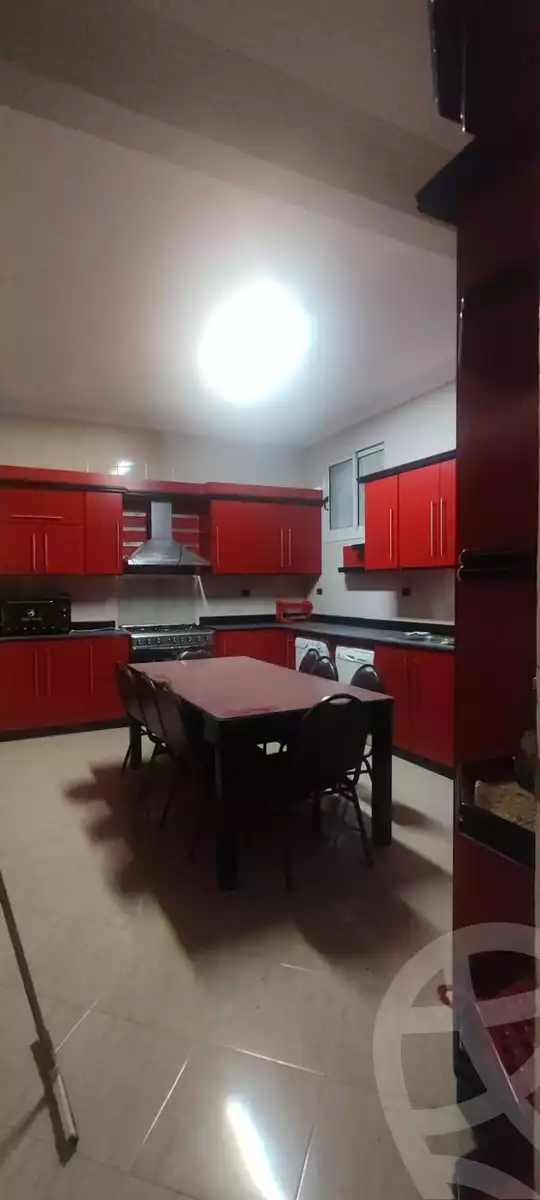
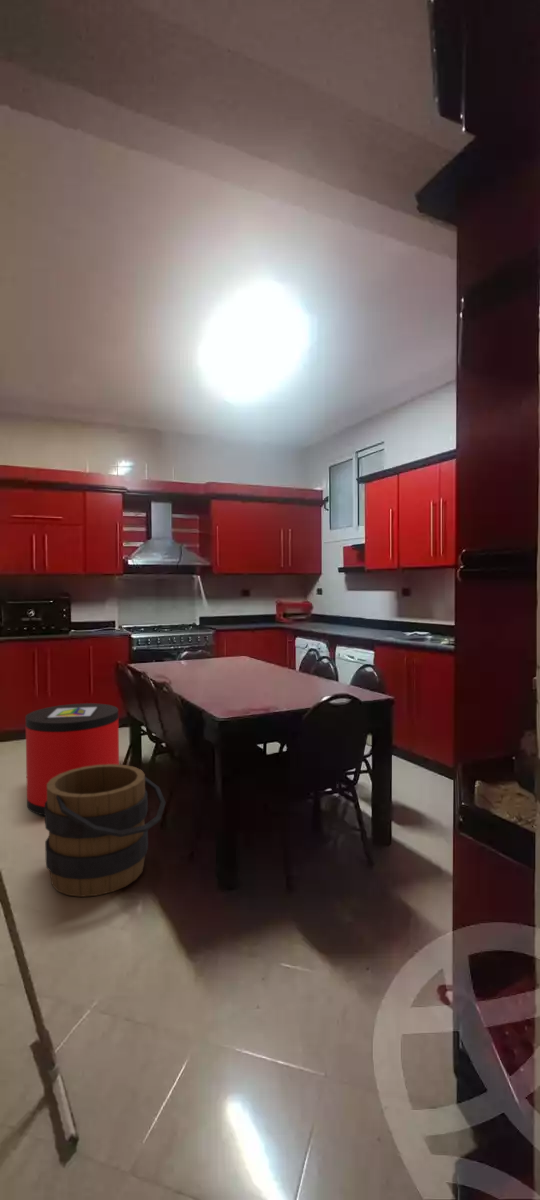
+ bucket [44,764,167,898]
+ trash can [25,702,120,816]
